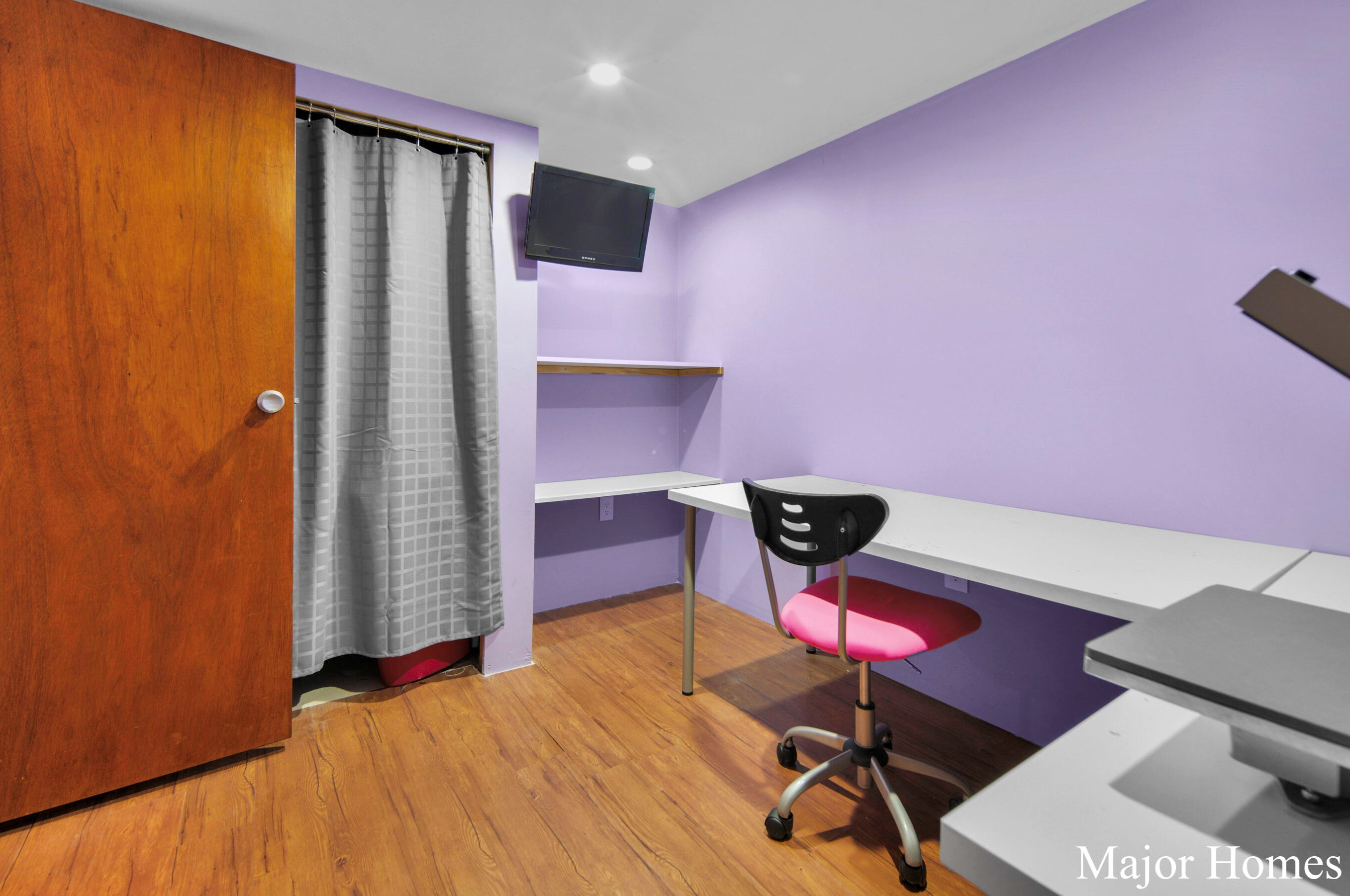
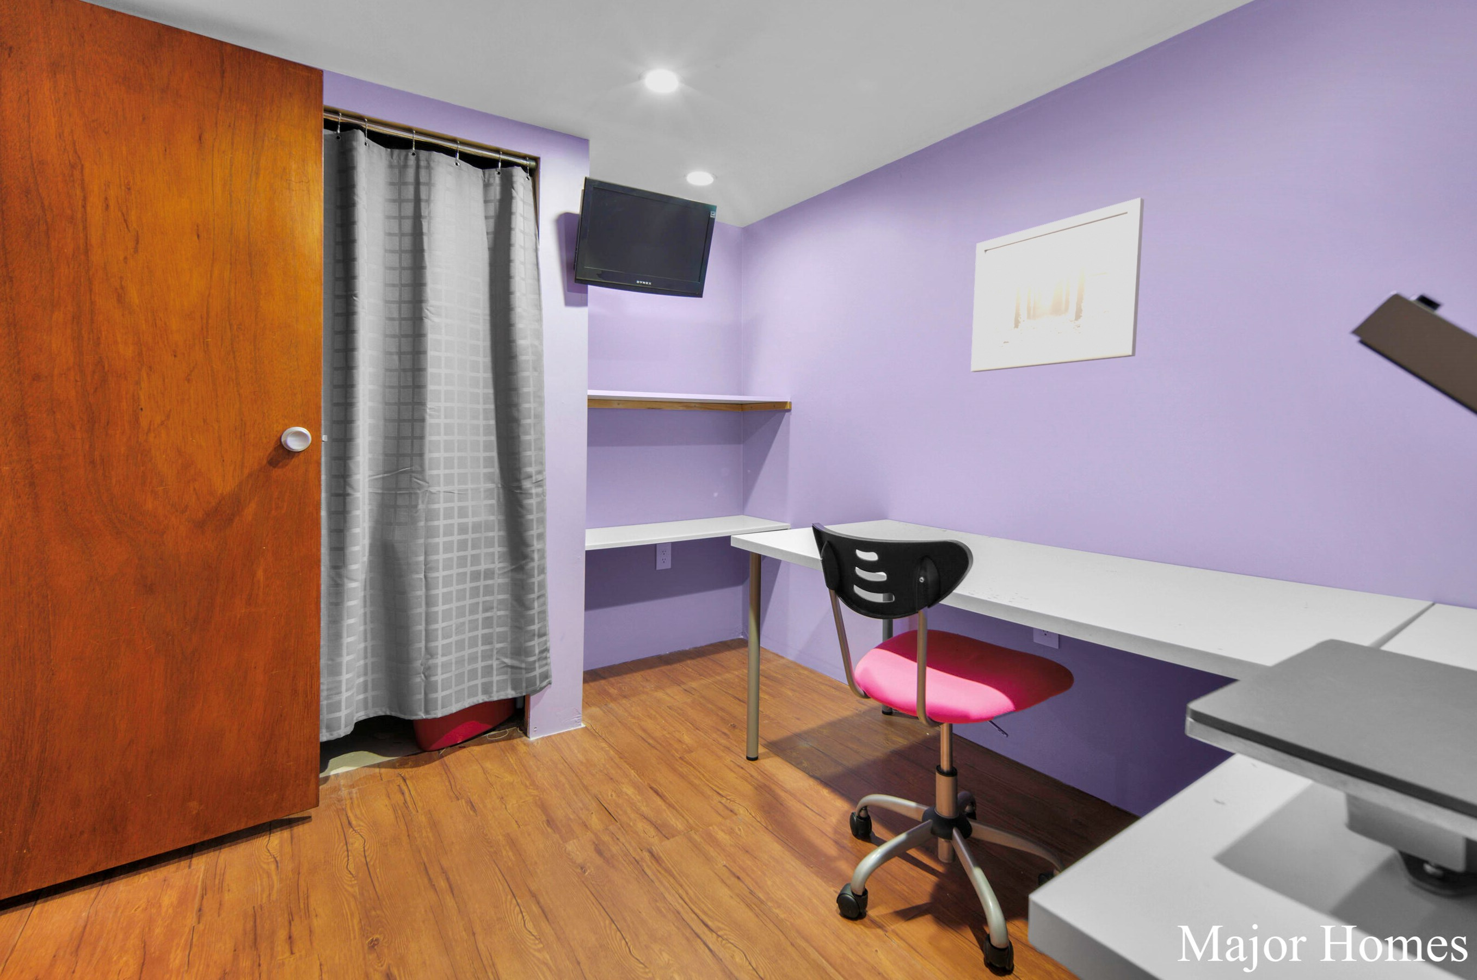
+ wall art [970,197,1144,373]
